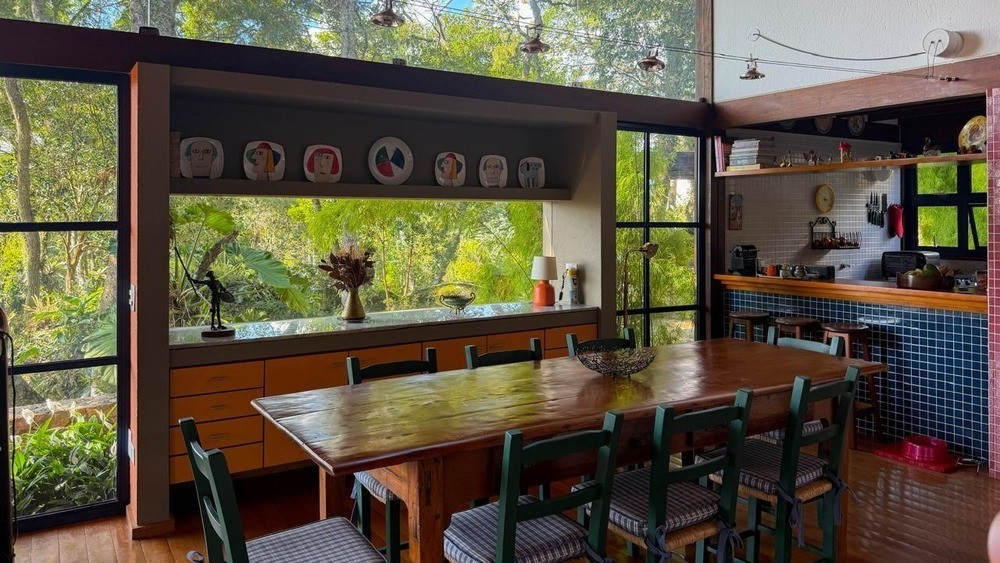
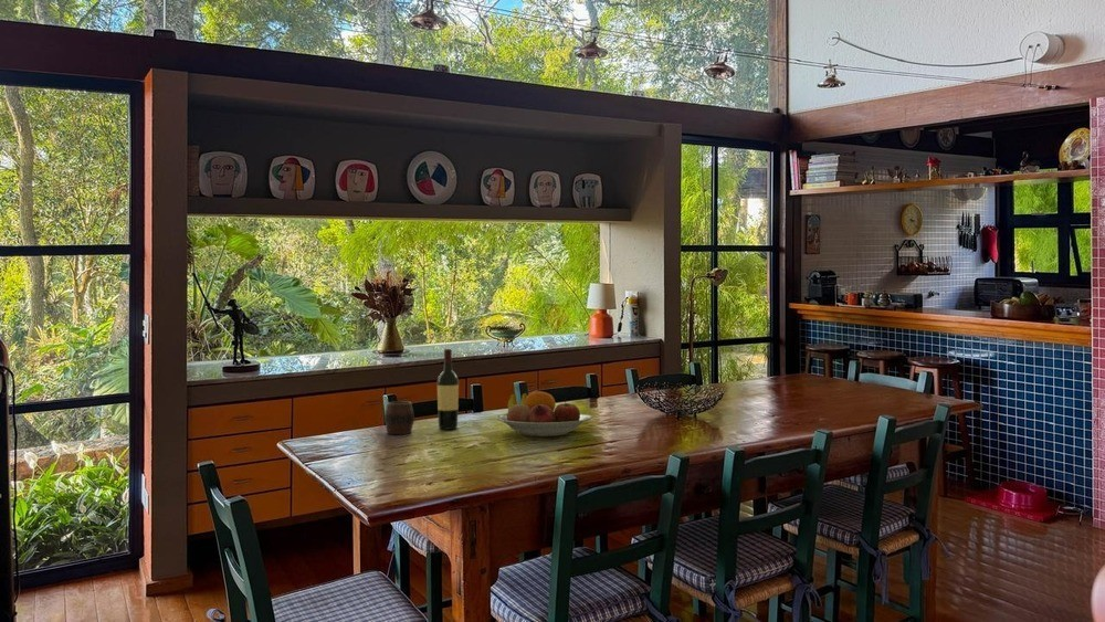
+ wine bottle [436,348,460,431]
+ fruit bowl [495,390,592,437]
+ cup [383,400,415,435]
